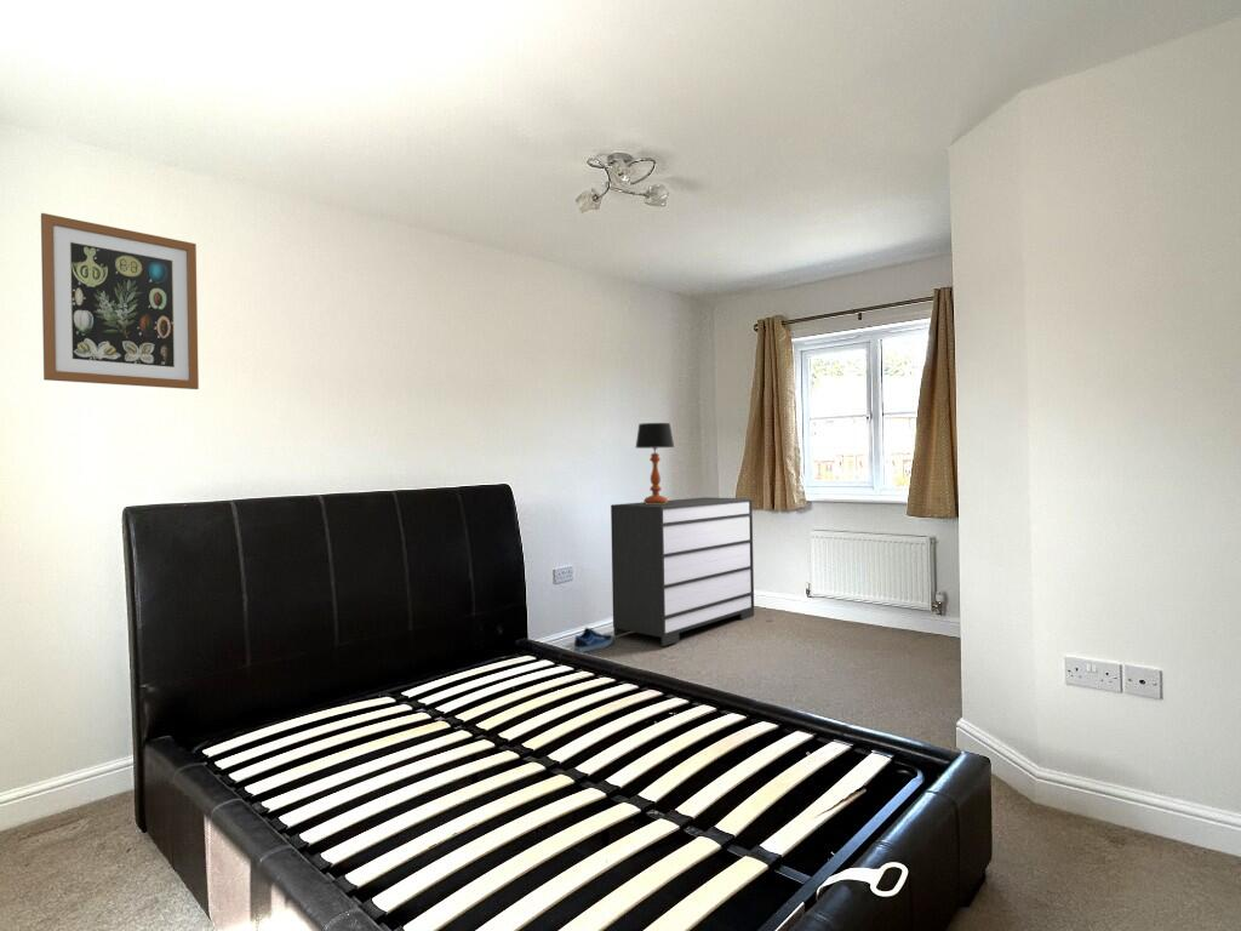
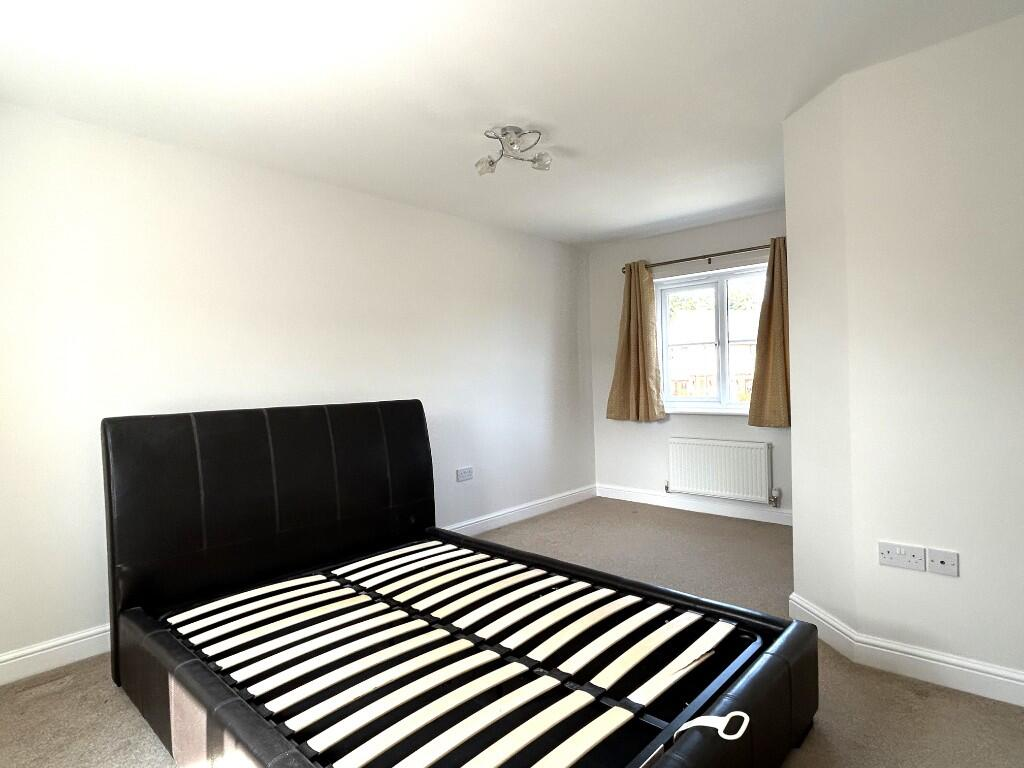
- shoe [573,627,614,653]
- dresser [610,496,755,647]
- table lamp [635,422,675,504]
- wall art [40,212,200,390]
